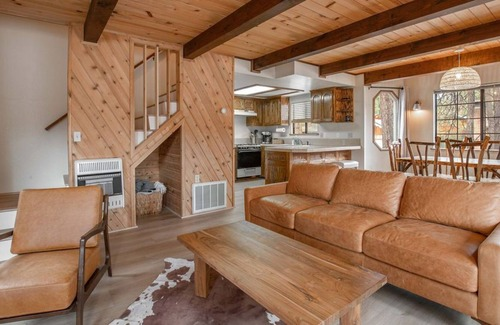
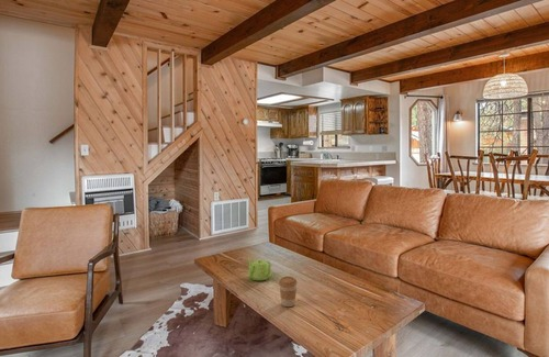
+ coffee cup [278,275,299,308]
+ teapot [246,256,273,281]
